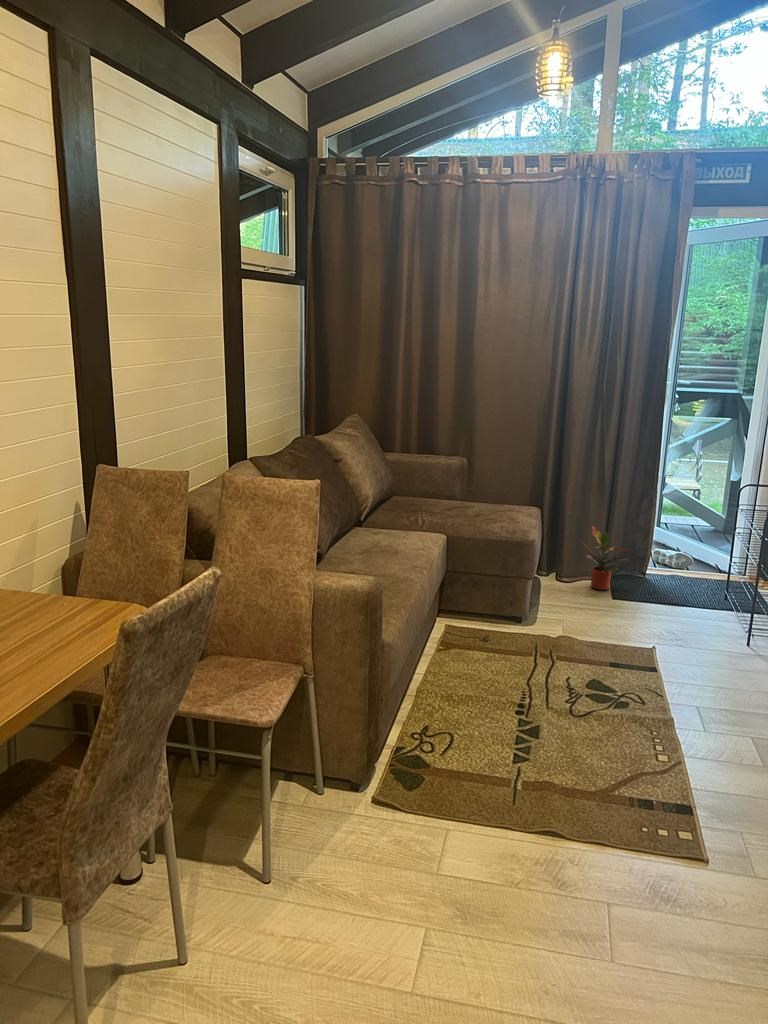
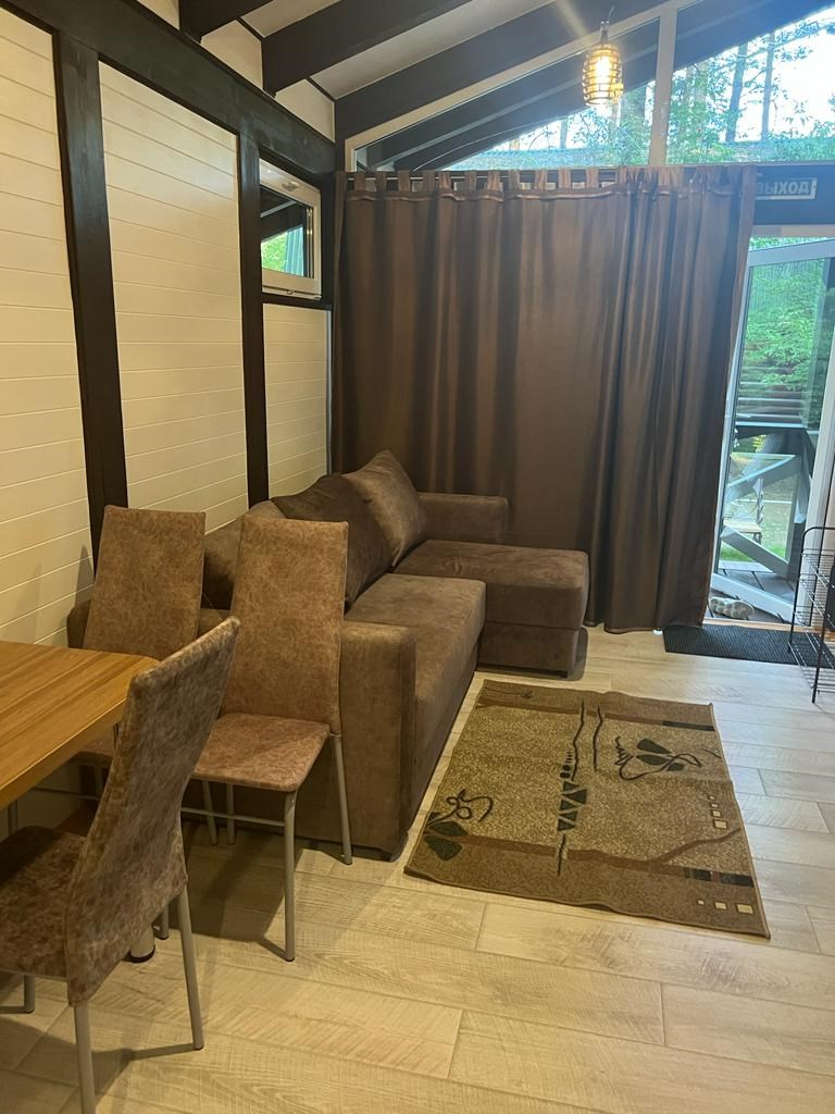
- potted plant [580,525,631,591]
